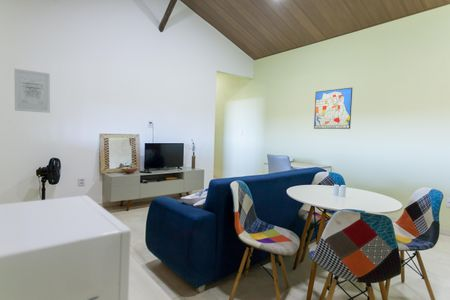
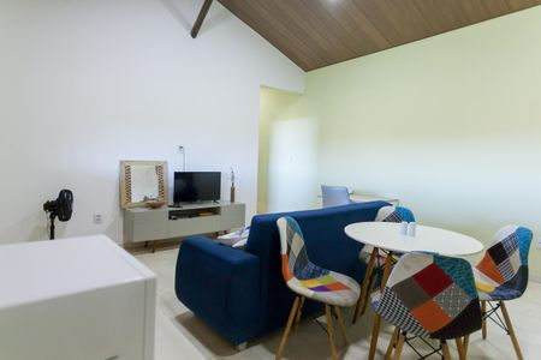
- wall art [313,87,353,130]
- wall art [13,68,51,114]
